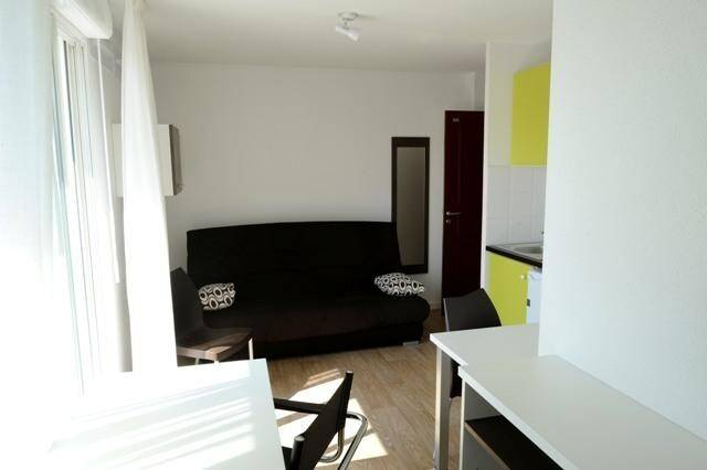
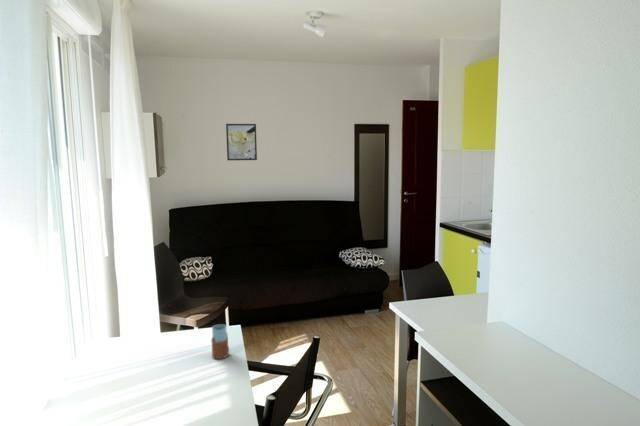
+ drinking glass [210,323,230,360]
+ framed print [225,123,258,161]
